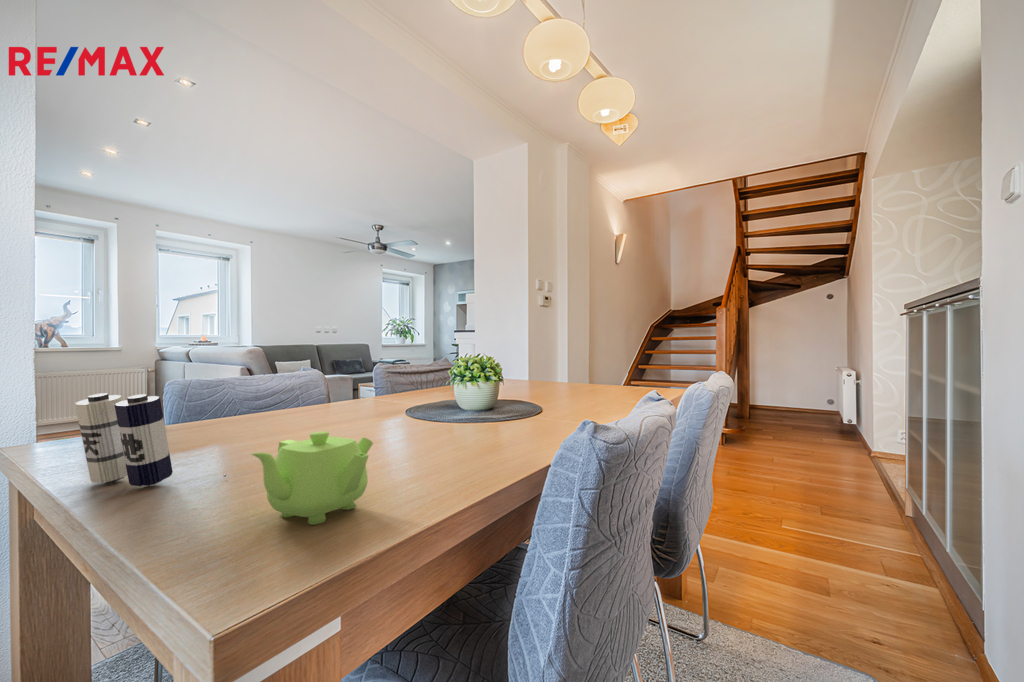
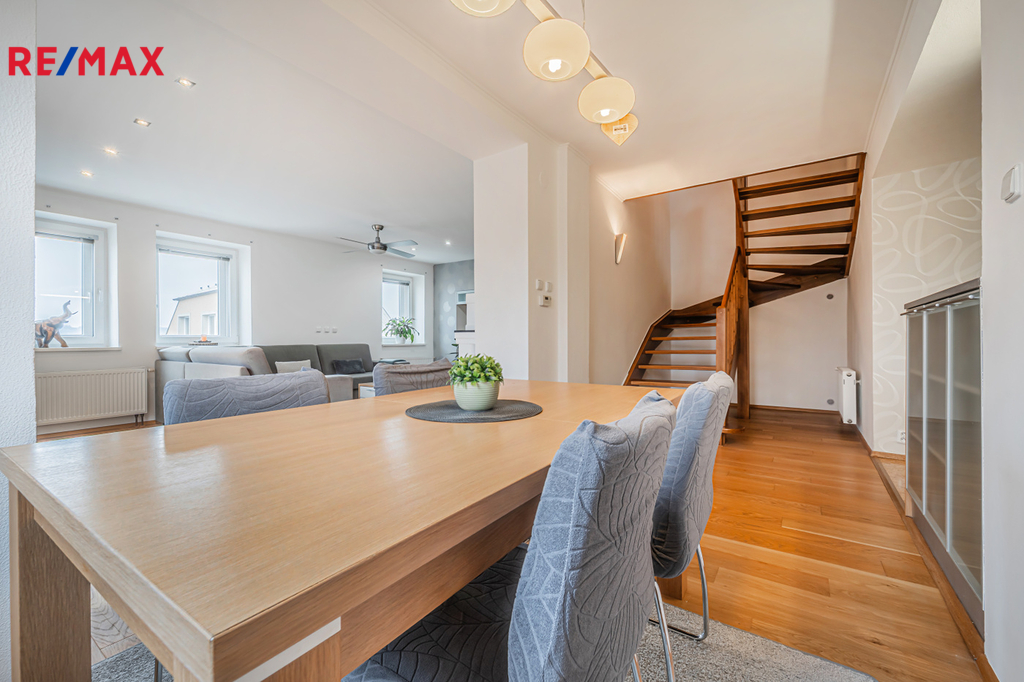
- candle [74,392,227,487]
- teapot [250,430,374,526]
